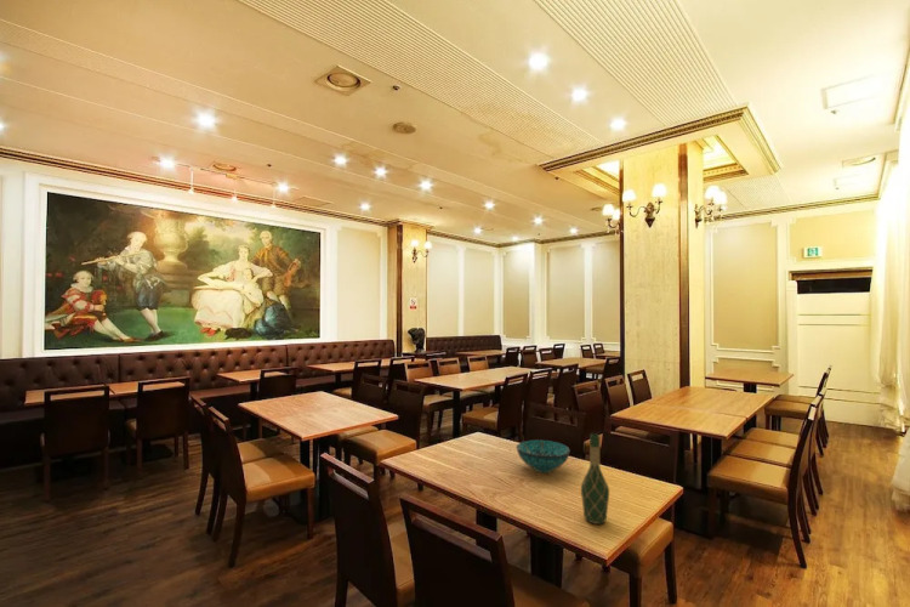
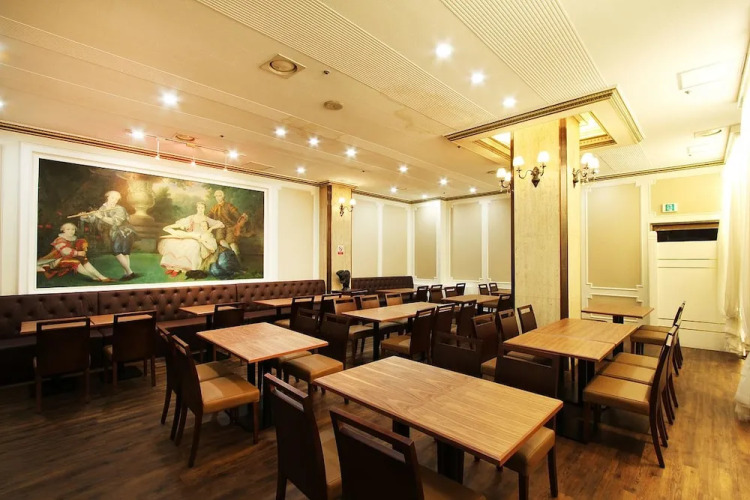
- wine bottle [580,432,610,526]
- decorative bowl [516,438,571,473]
